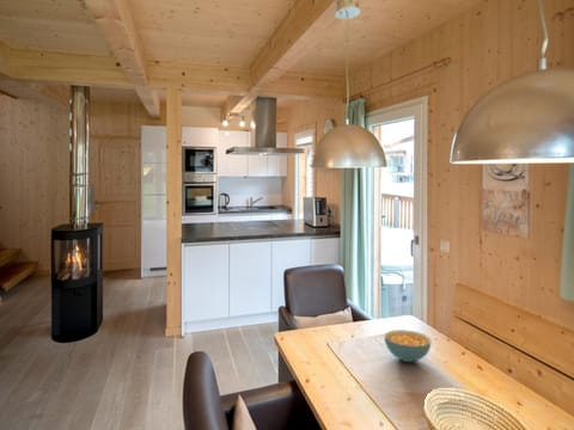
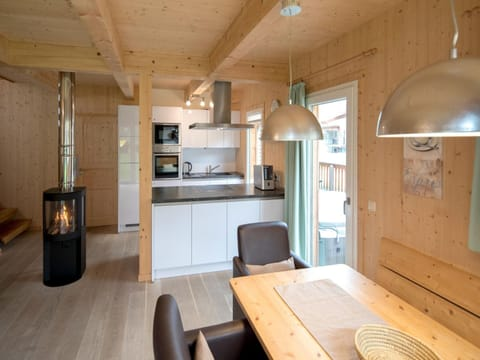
- cereal bowl [384,328,432,363]
